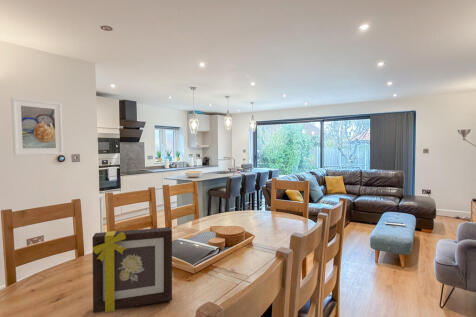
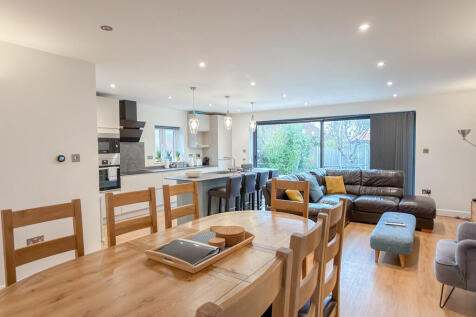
- picture frame [91,226,173,314]
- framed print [10,97,64,157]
